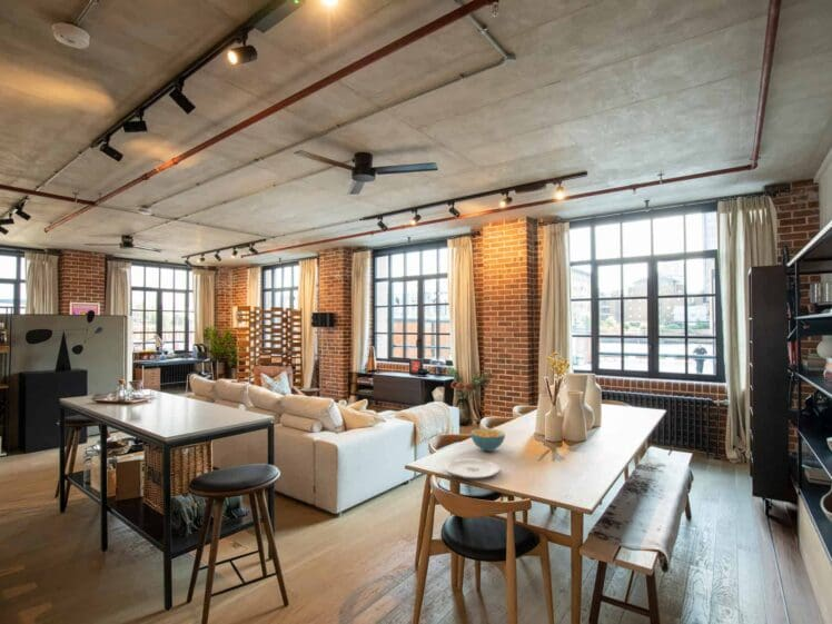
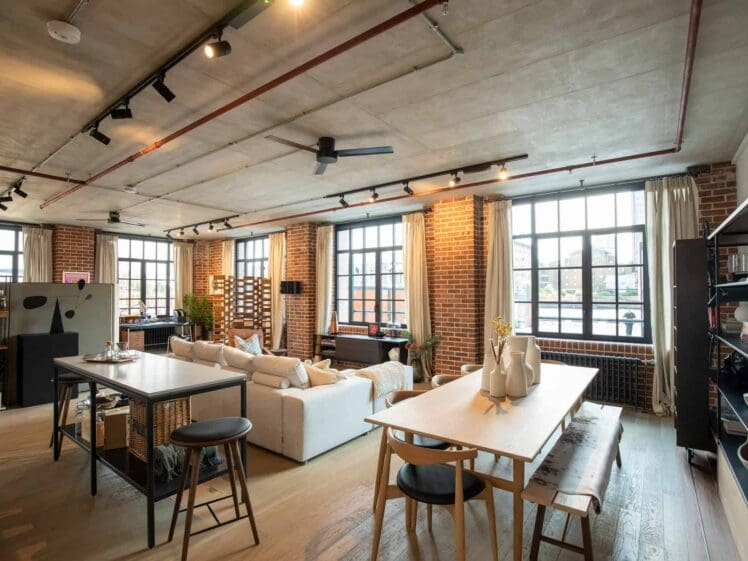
- plate [444,458,501,481]
- cereal bowl [469,427,506,453]
